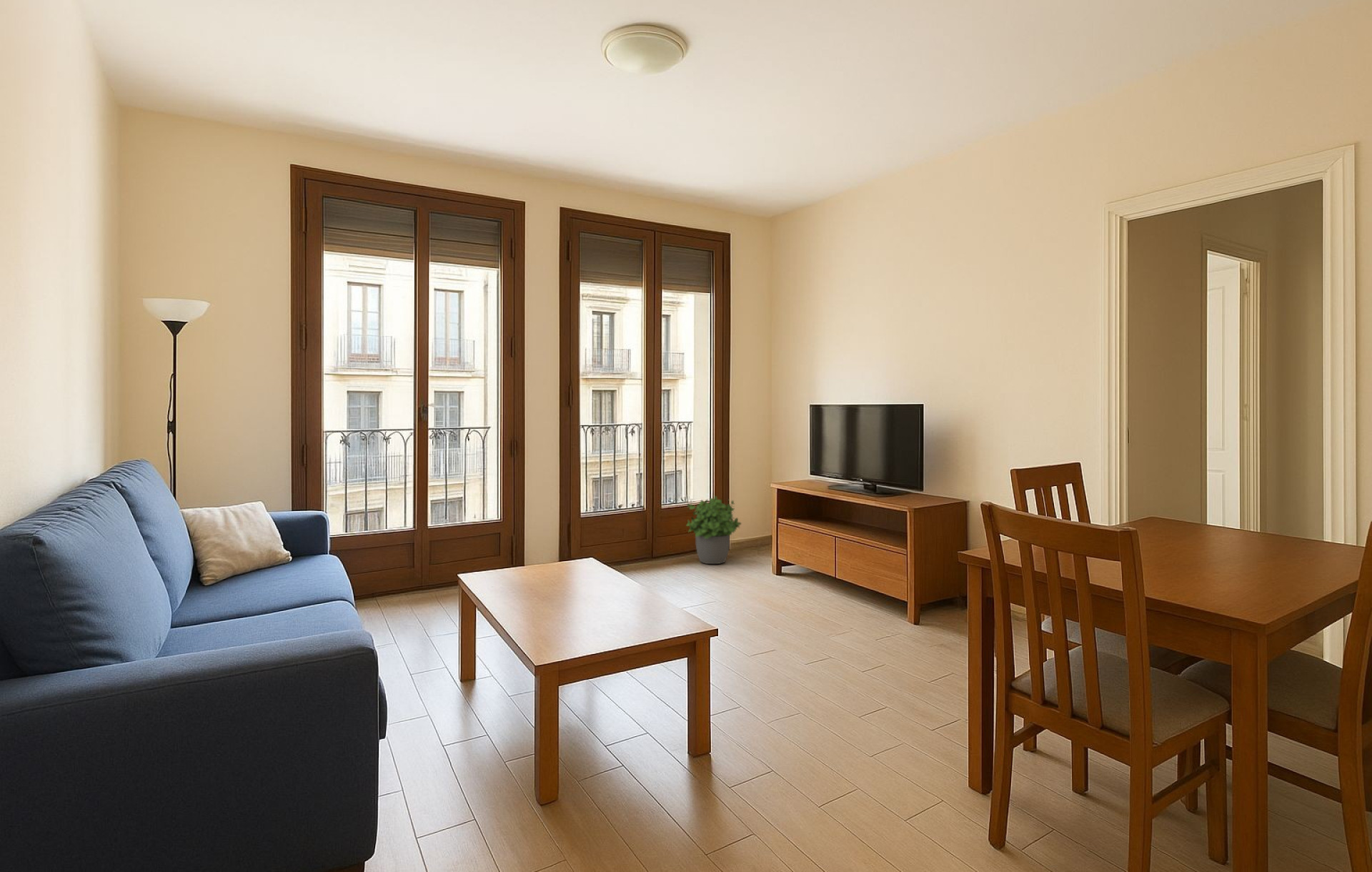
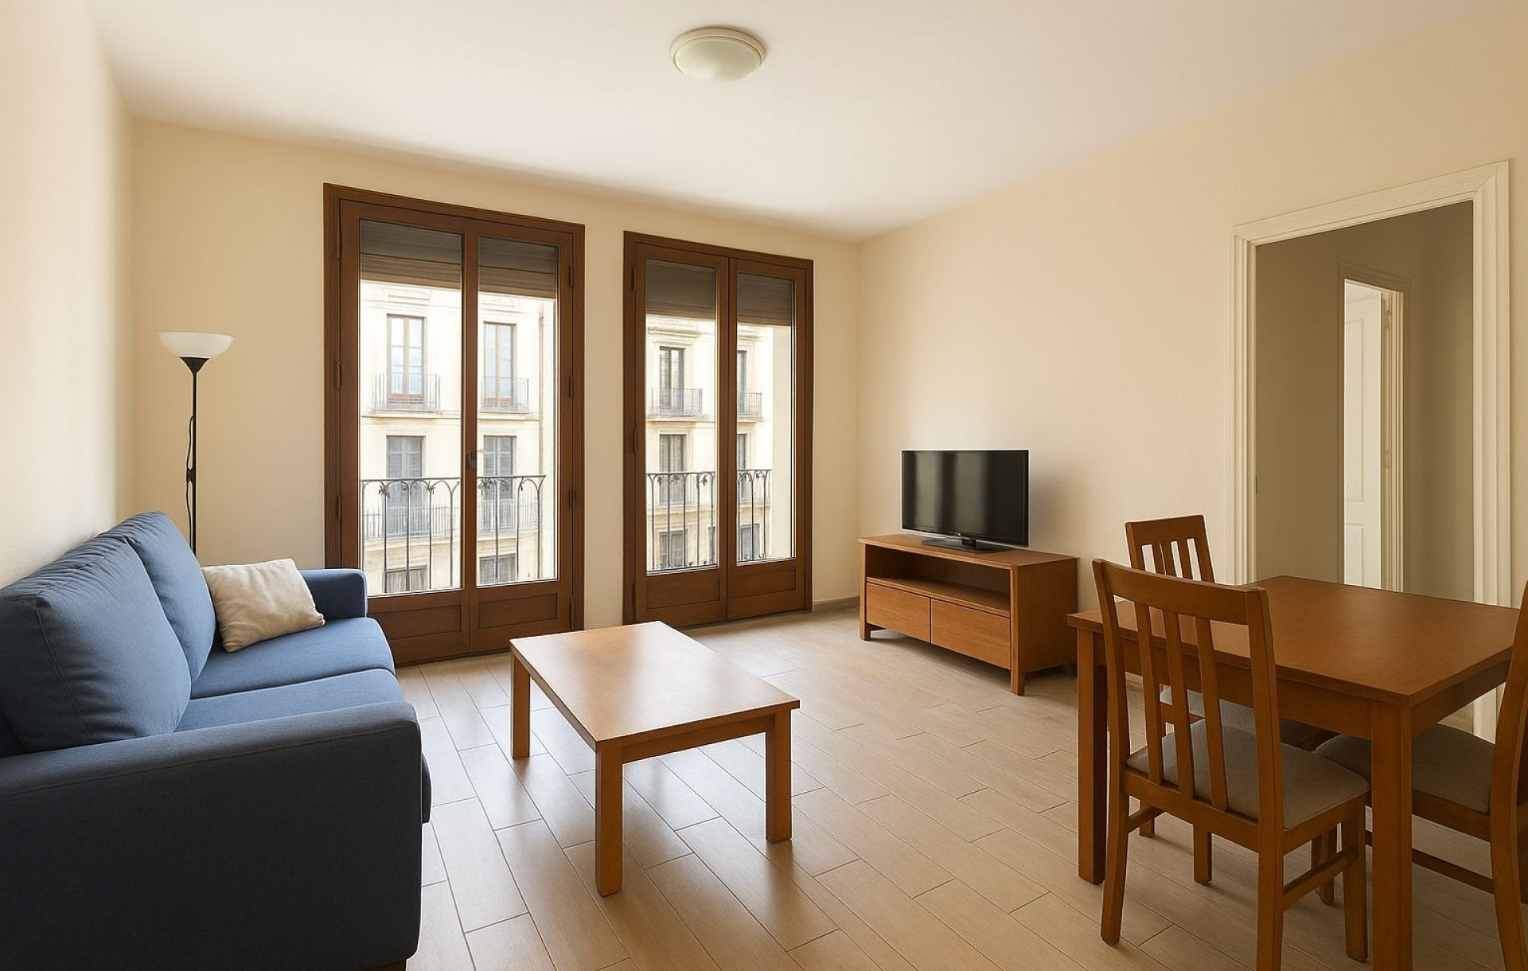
- potted plant [685,495,742,565]
